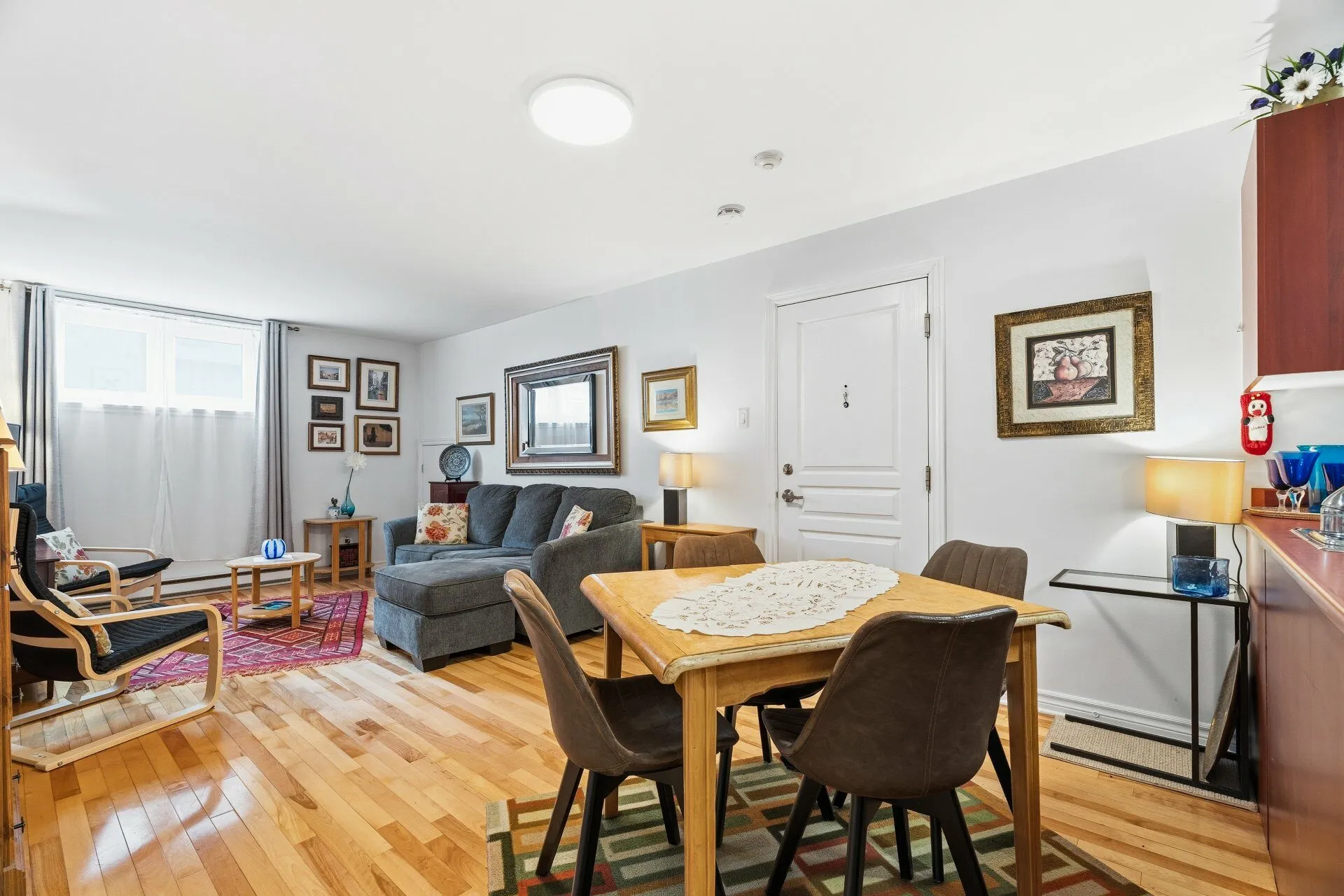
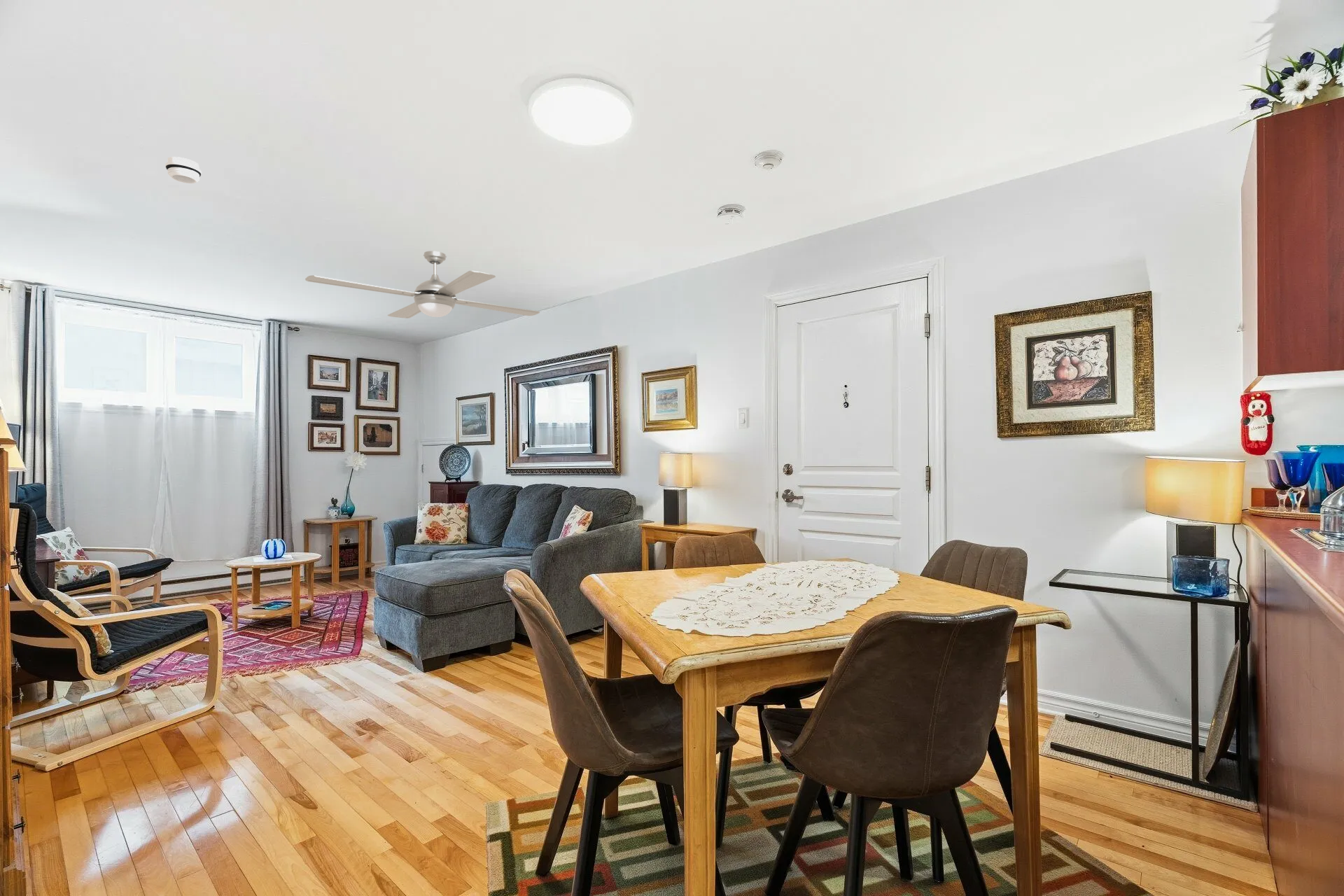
+ electric fan [304,251,540,319]
+ smoke detector [165,156,202,184]
